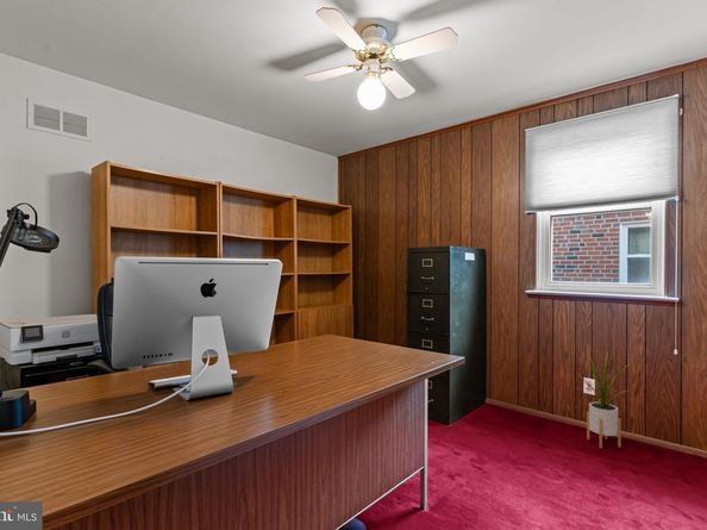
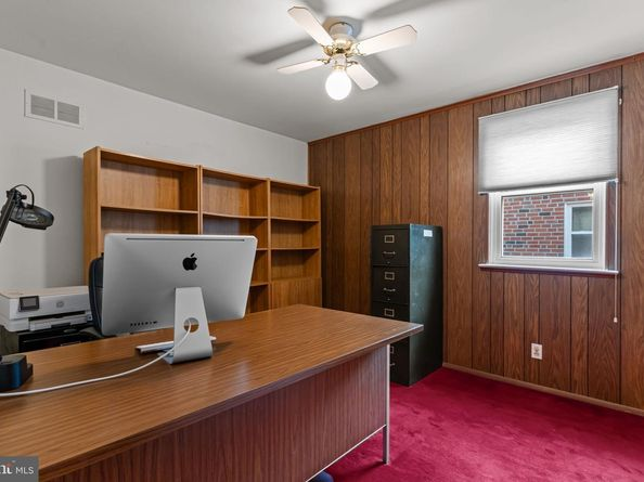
- house plant [574,344,637,449]
